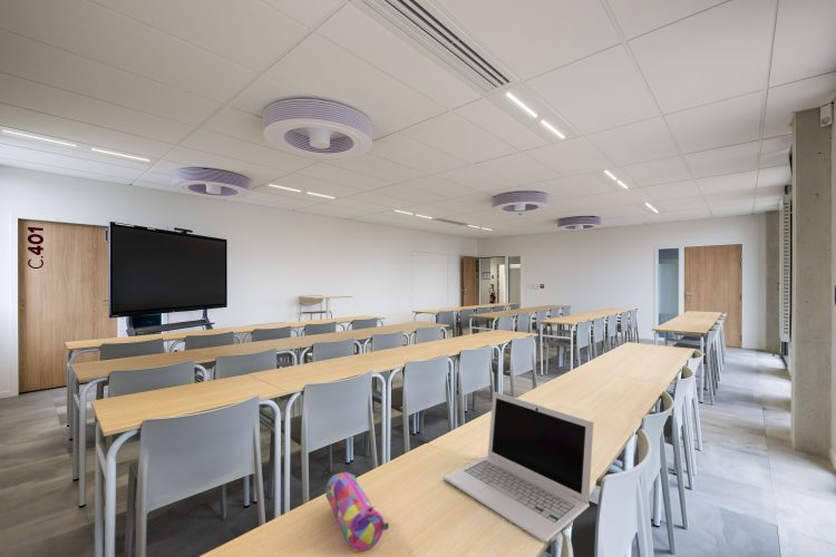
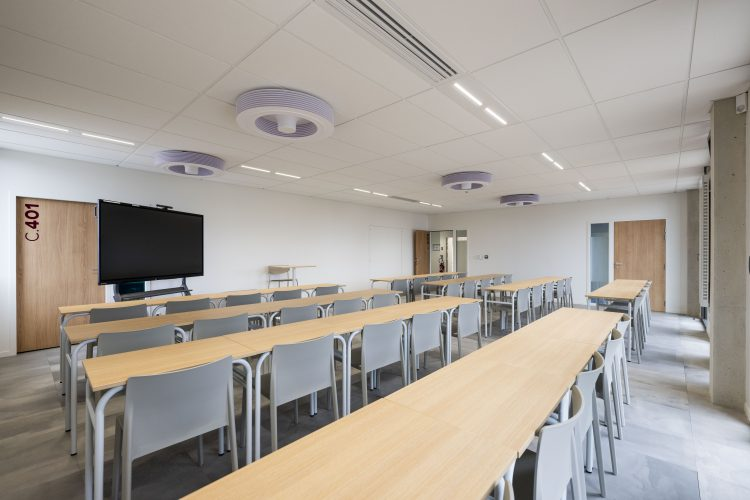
- pencil case [324,471,390,553]
- laptop [443,391,594,544]
